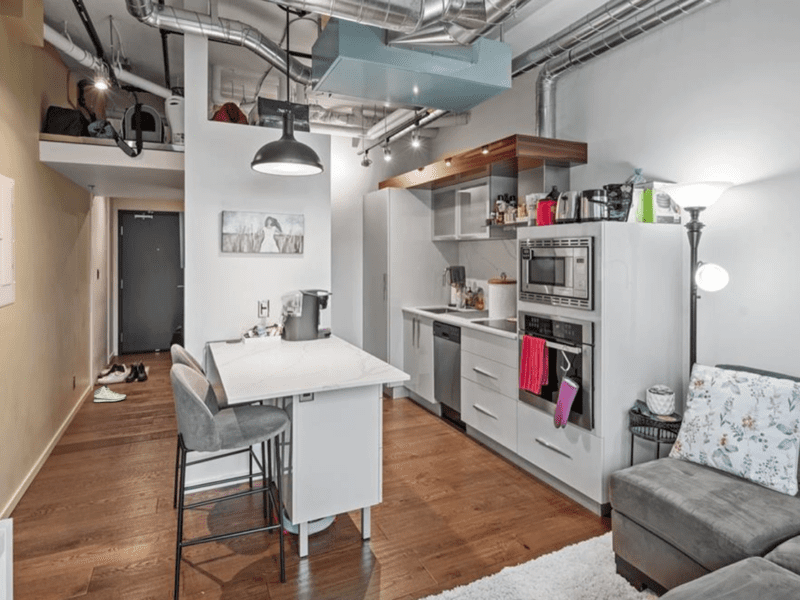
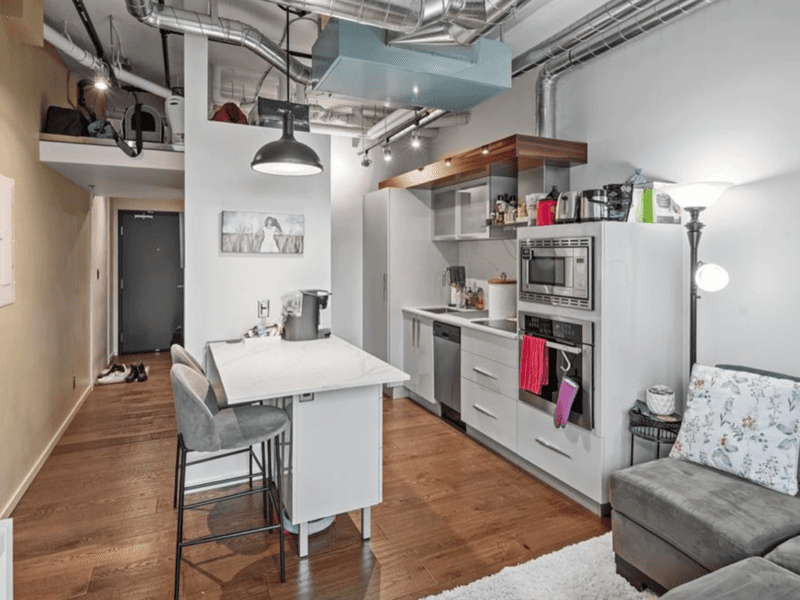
- sneaker [93,384,128,403]
